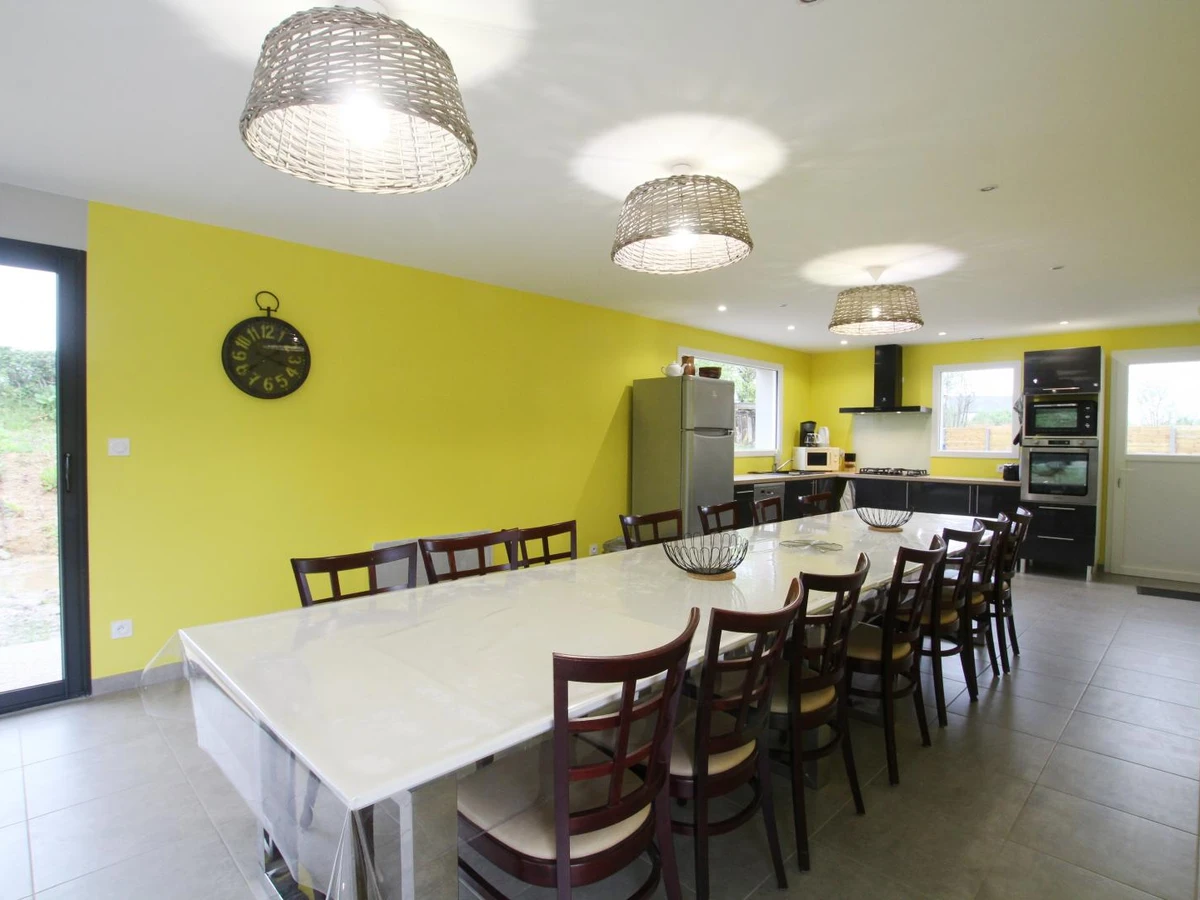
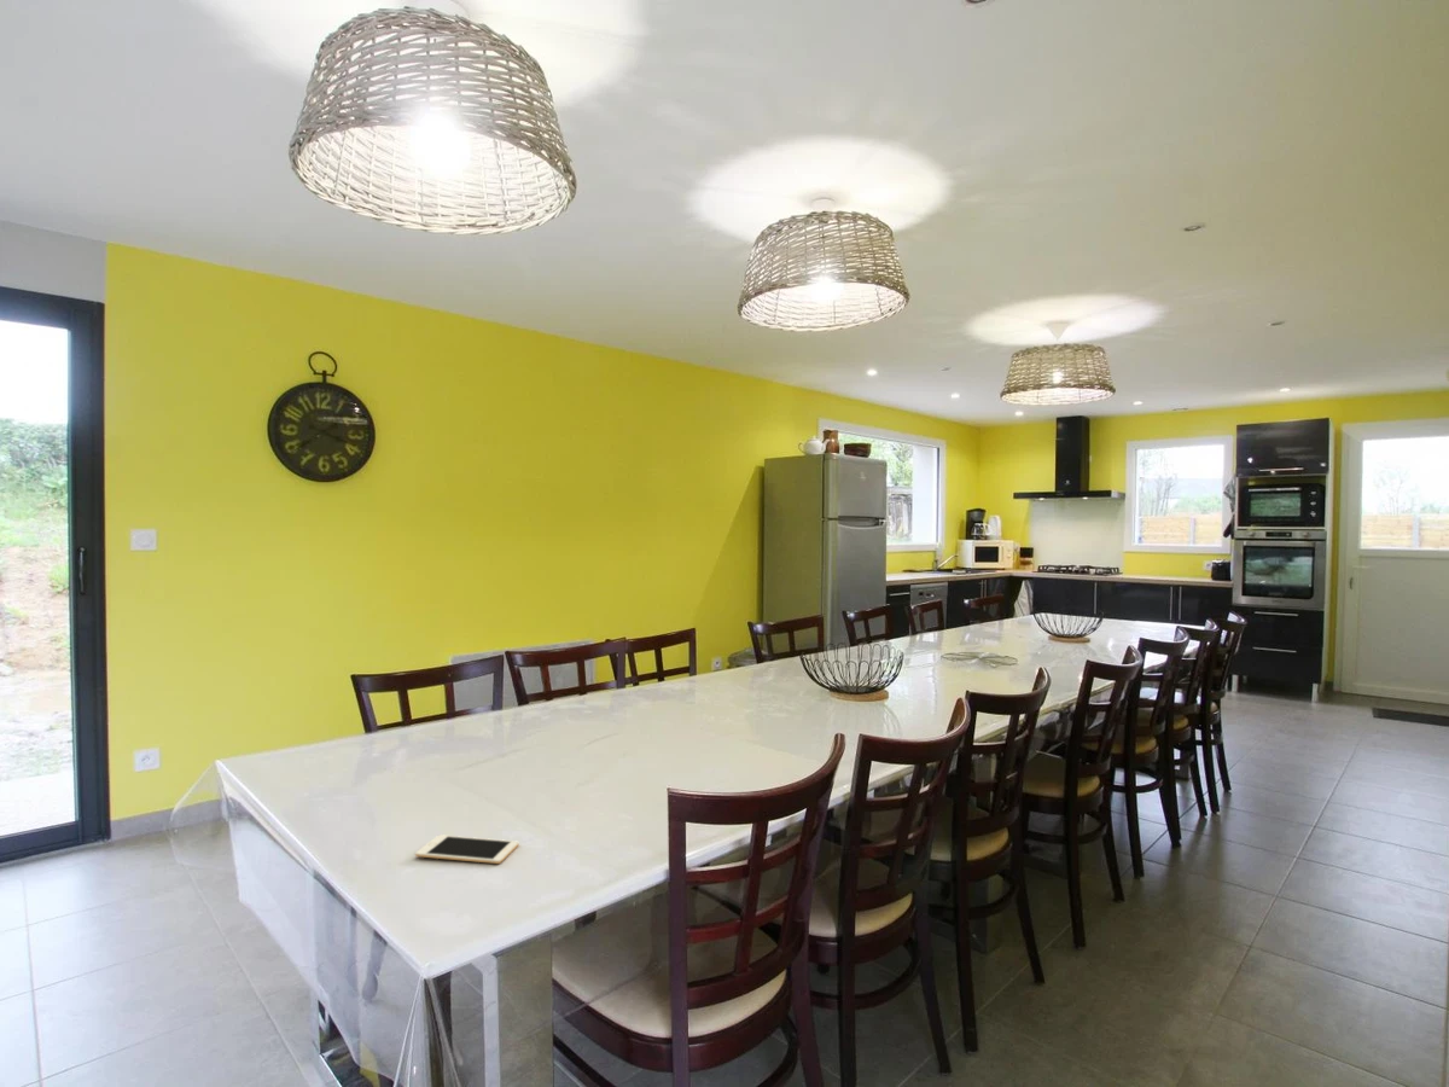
+ cell phone [414,833,519,865]
